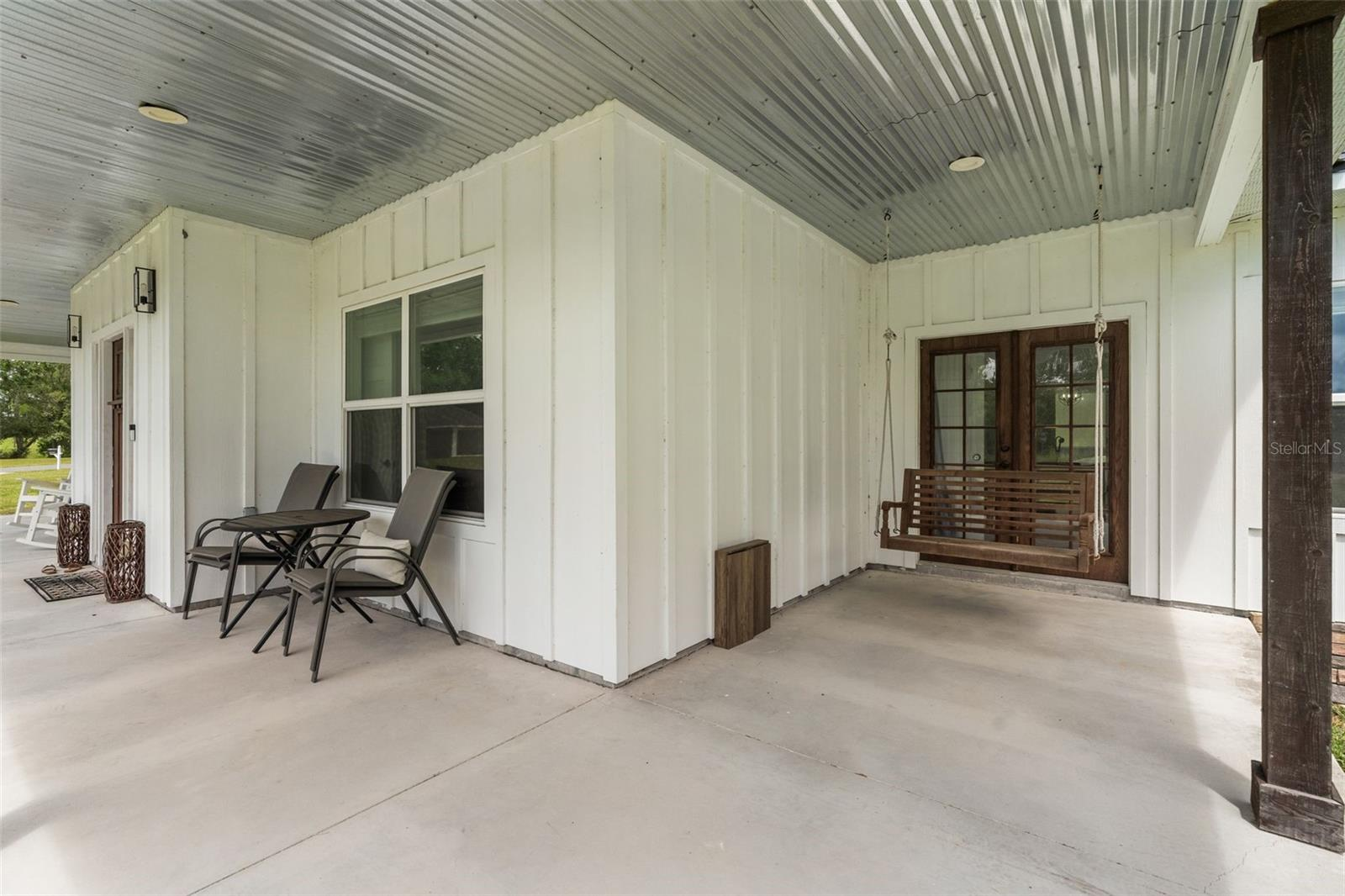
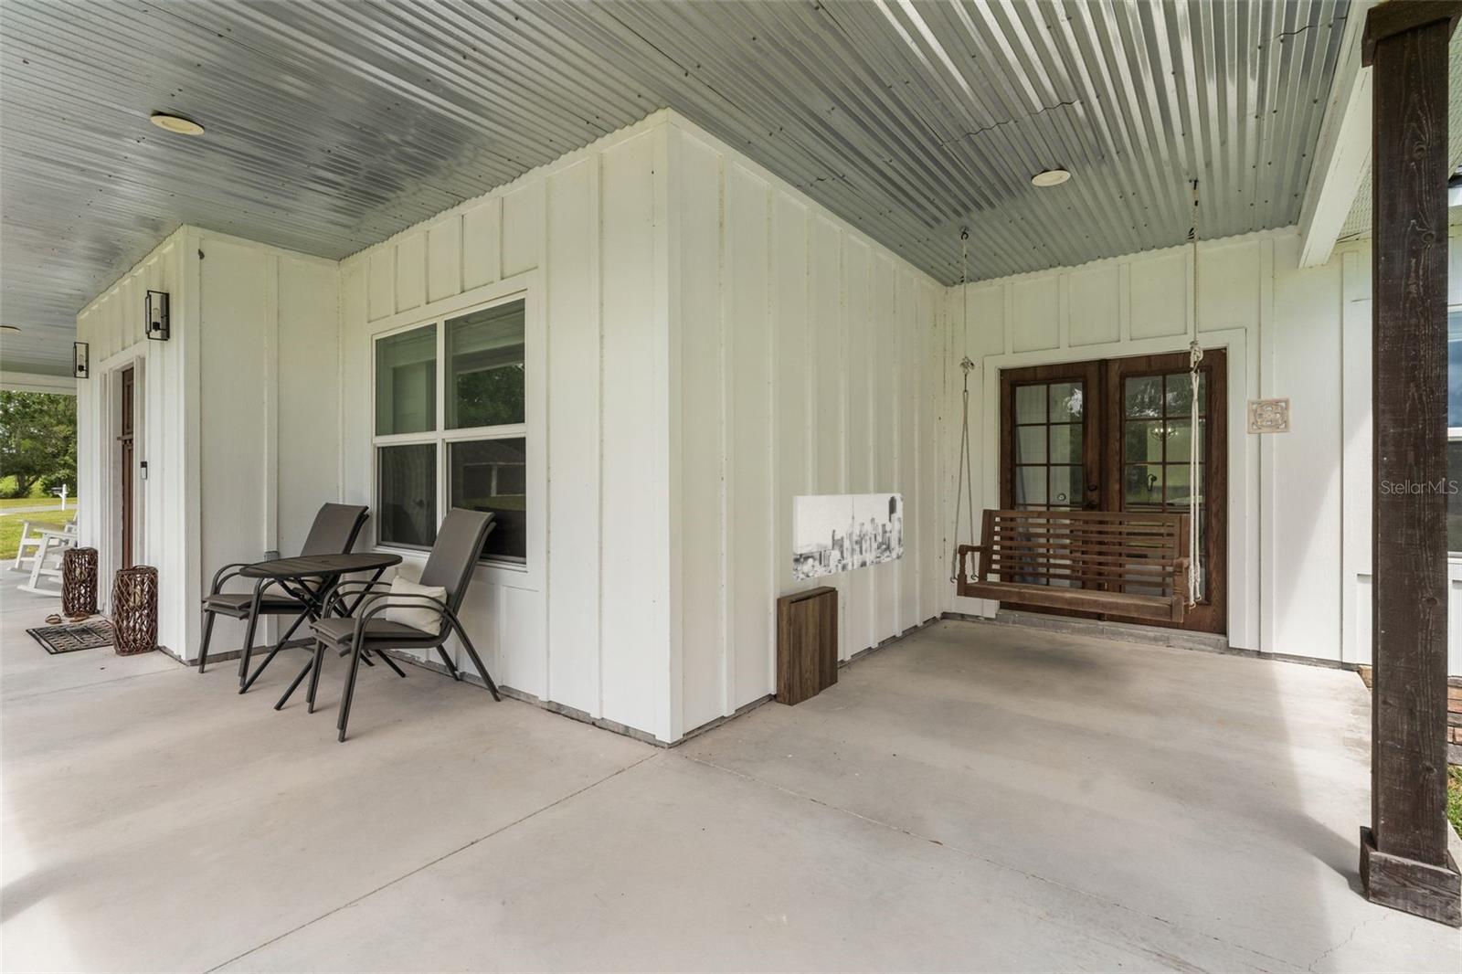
+ wall art [792,491,903,582]
+ wall ornament [1247,397,1292,435]
